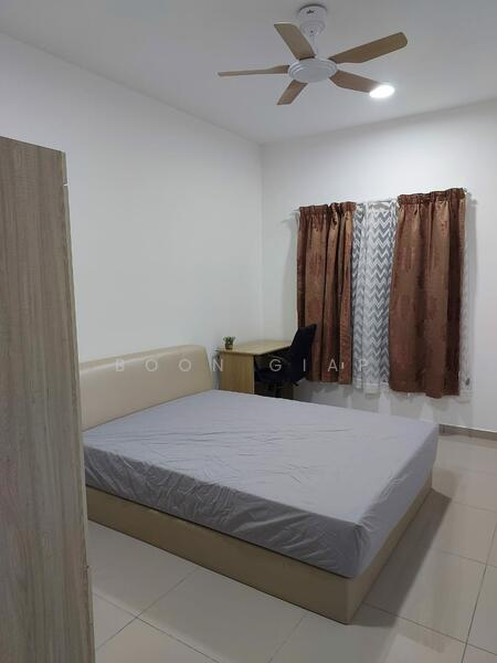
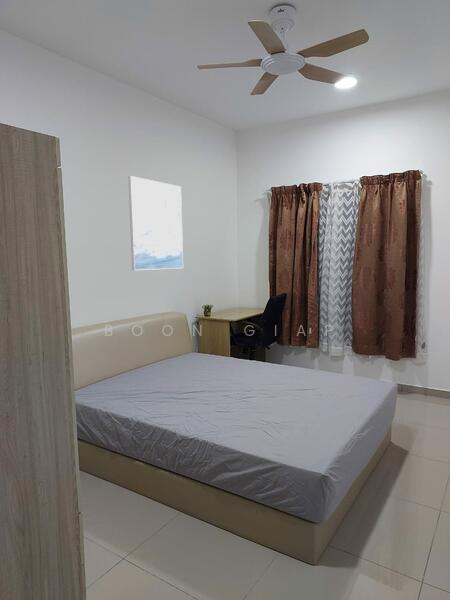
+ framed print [127,175,184,271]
